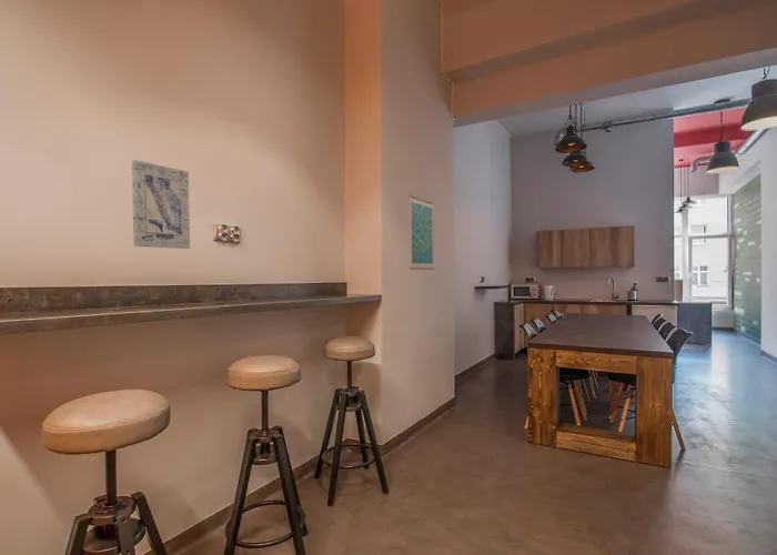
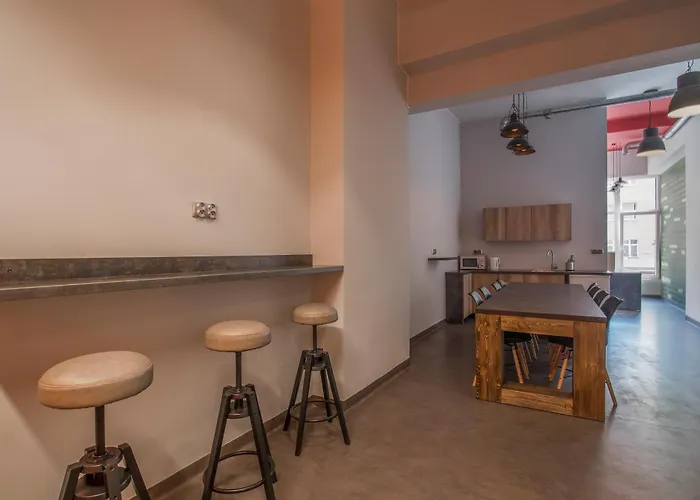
- wall art [131,159,191,250]
- wall art [408,194,435,271]
